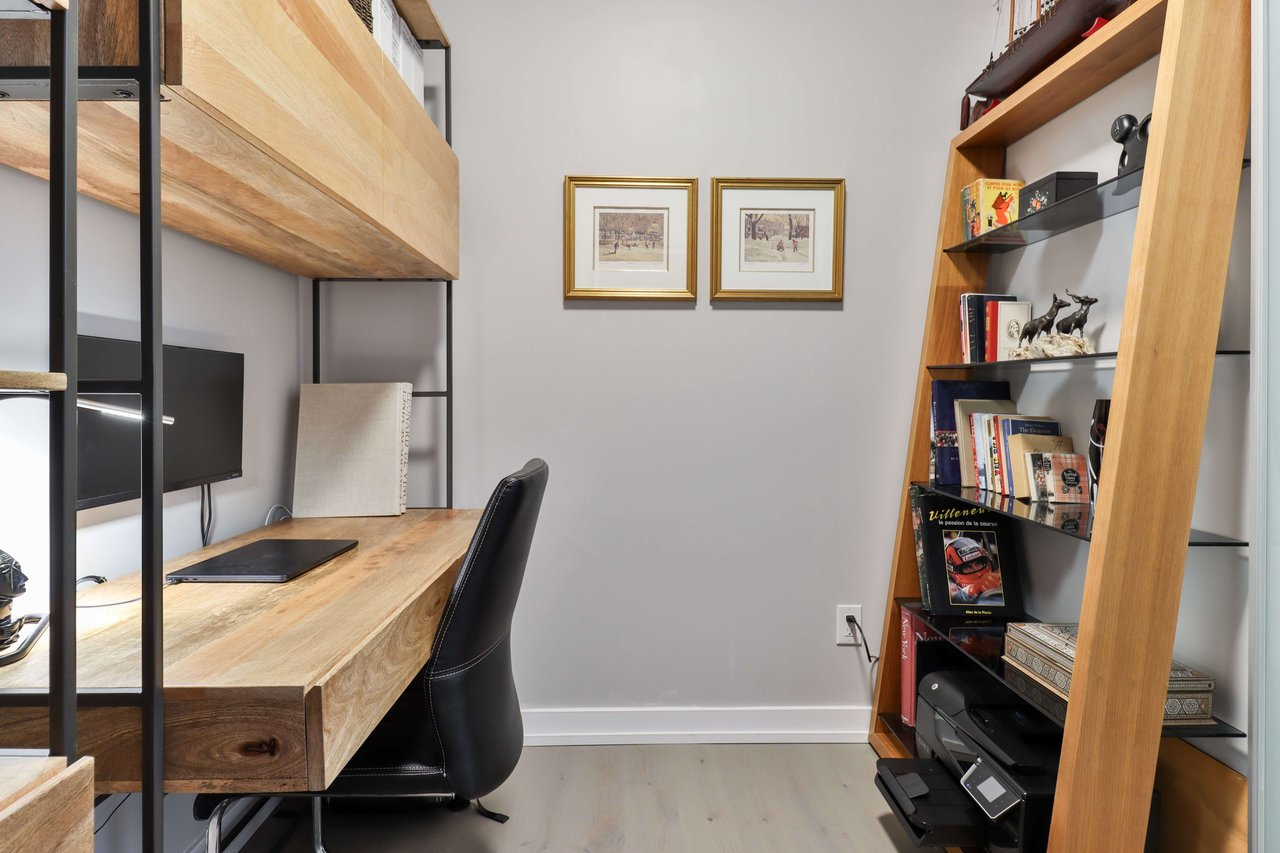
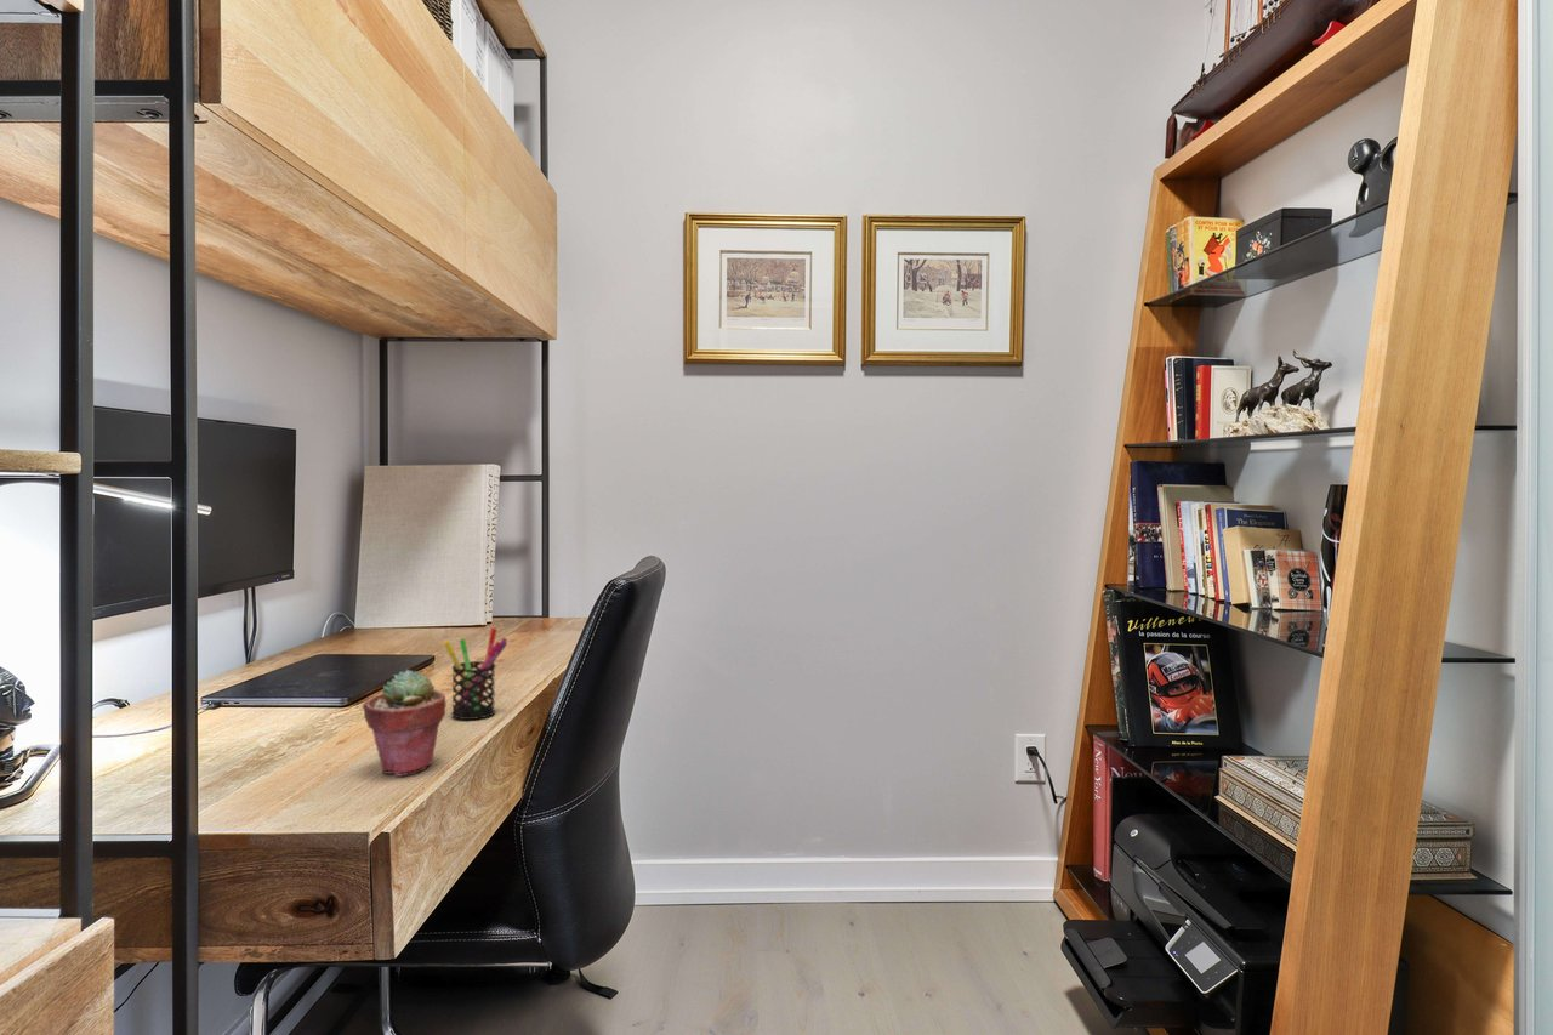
+ pen holder [443,626,508,721]
+ potted succulent [362,669,448,778]
